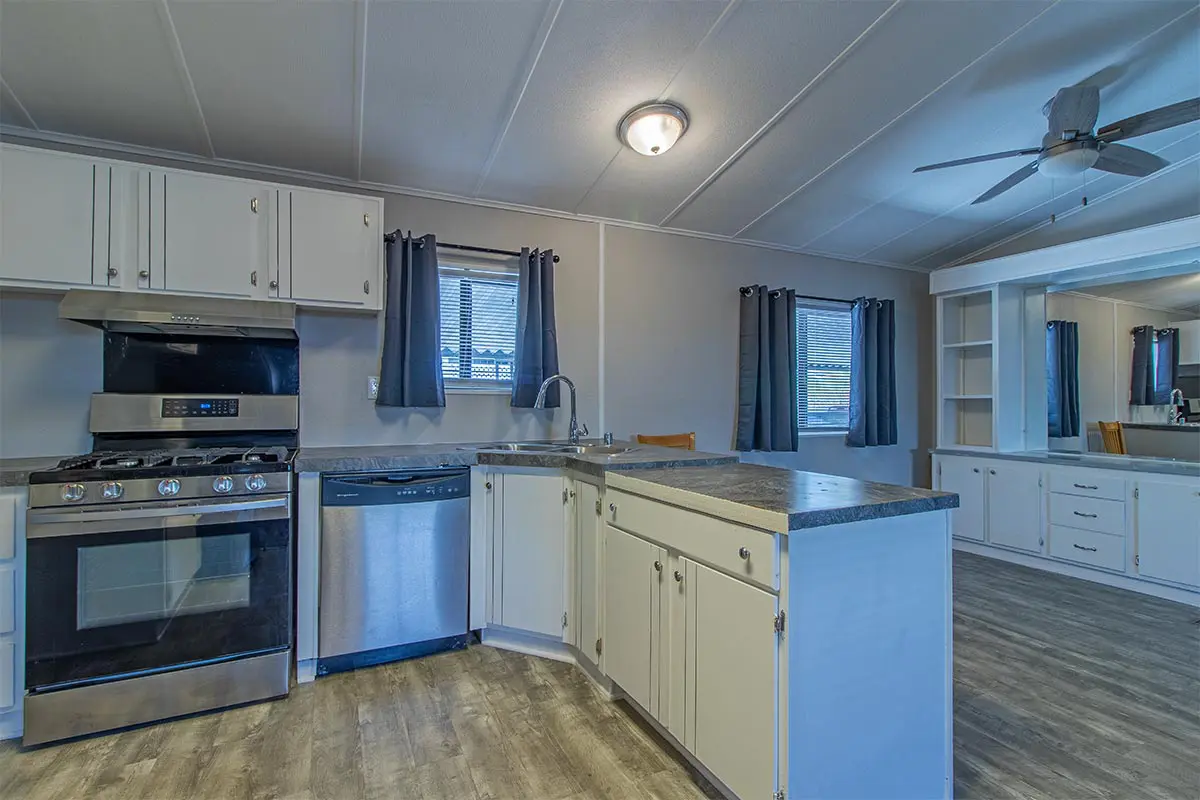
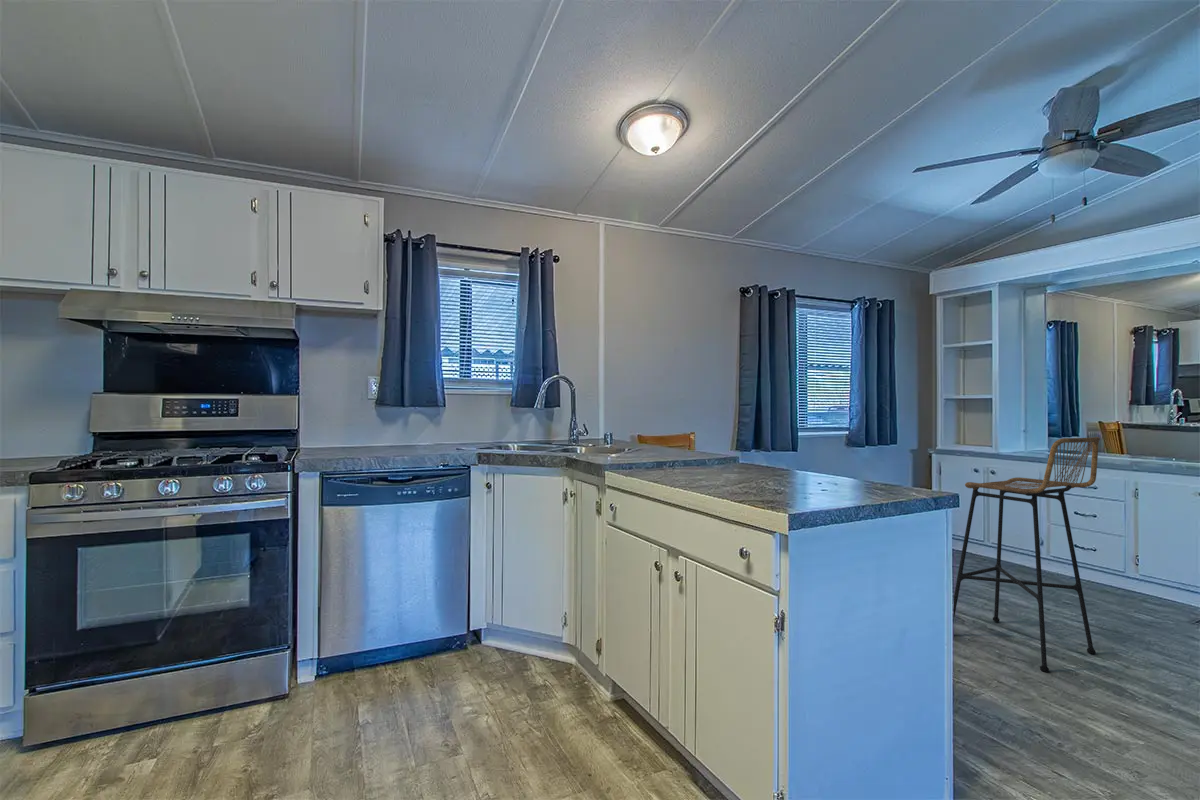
+ bar stool [953,436,1101,673]
